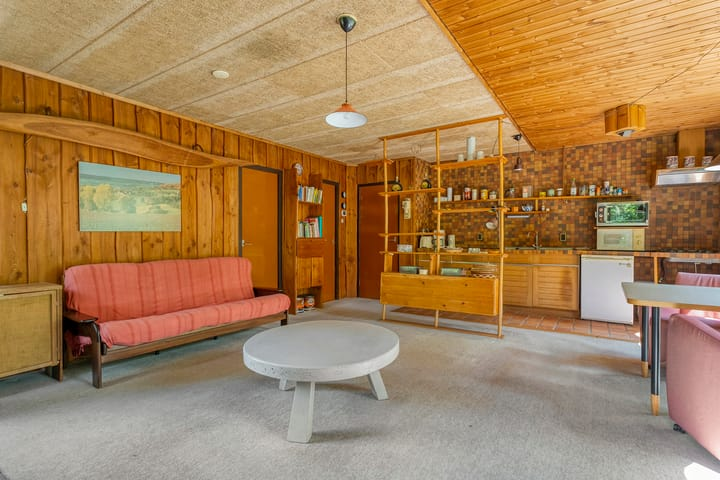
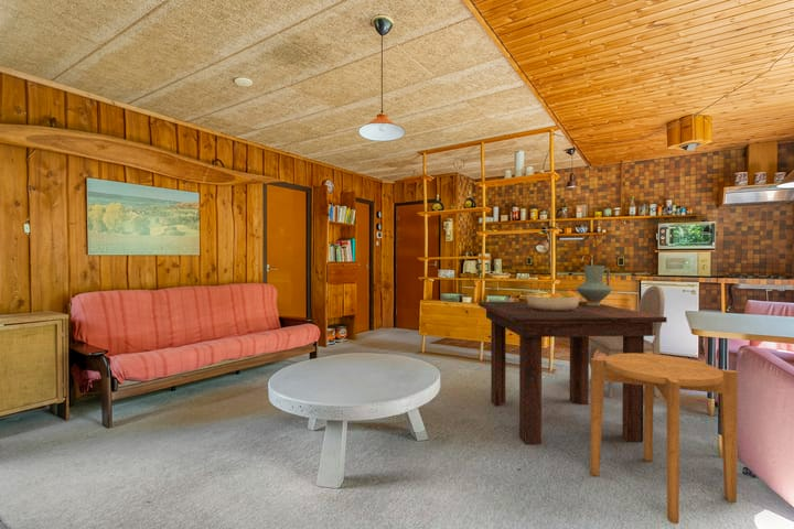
+ dining chair [589,284,665,399]
+ side table [590,352,739,525]
+ fruit bowl [526,289,580,311]
+ dining table [478,301,668,445]
+ ceramic pitcher [576,264,613,305]
